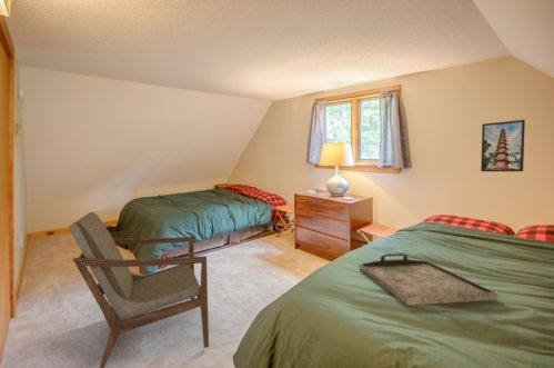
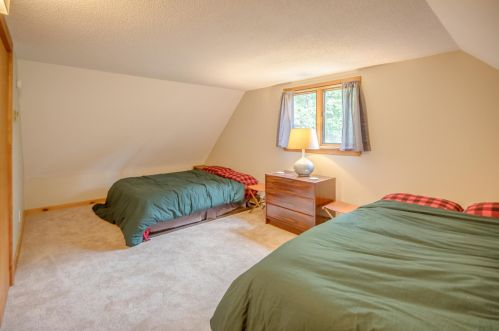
- armchair [68,211,210,368]
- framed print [480,119,526,172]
- serving tray [359,252,498,307]
